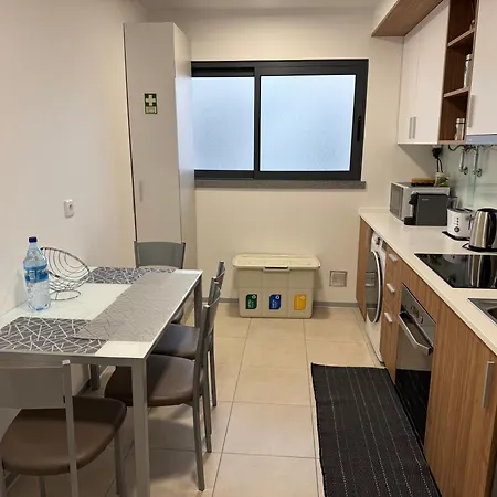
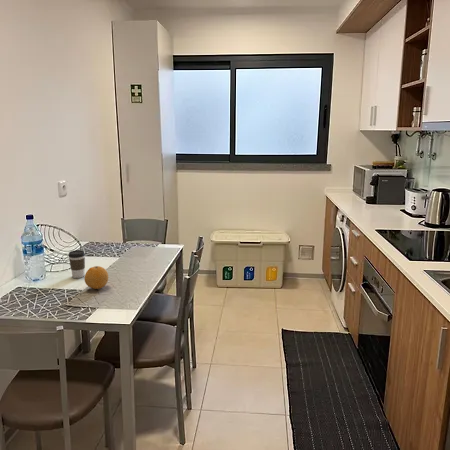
+ coffee cup [67,249,86,279]
+ fruit [84,265,109,290]
